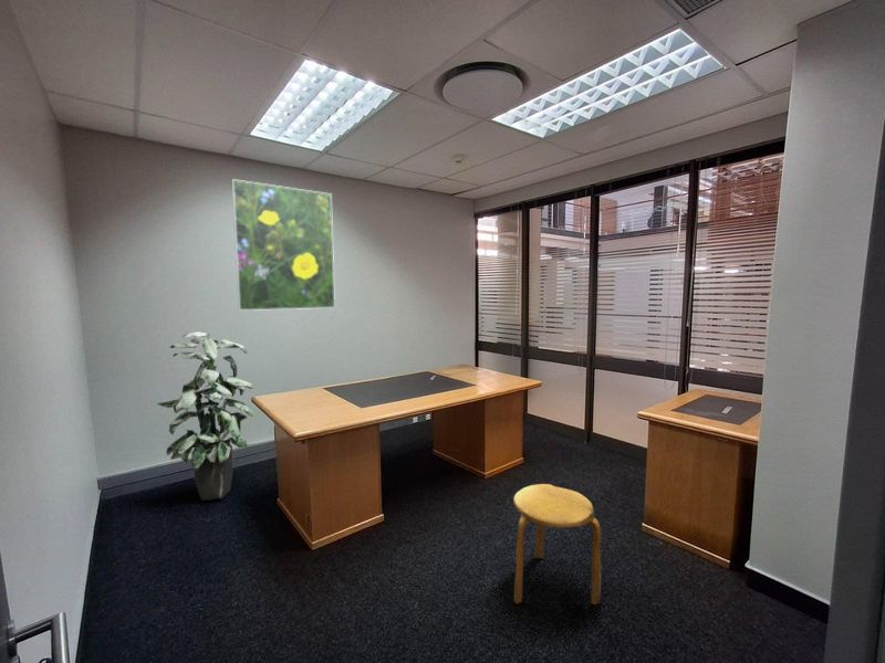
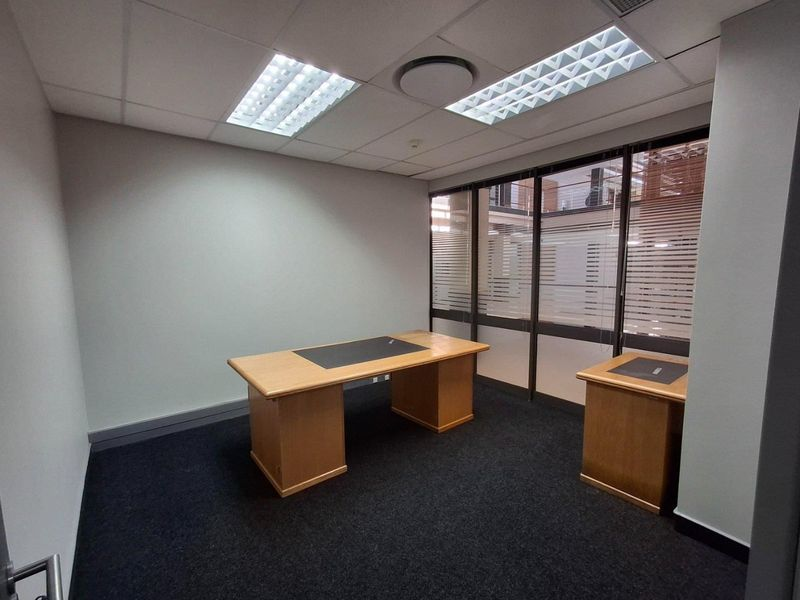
- indoor plant [156,330,254,502]
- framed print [231,178,336,312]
- stool [512,483,602,606]
